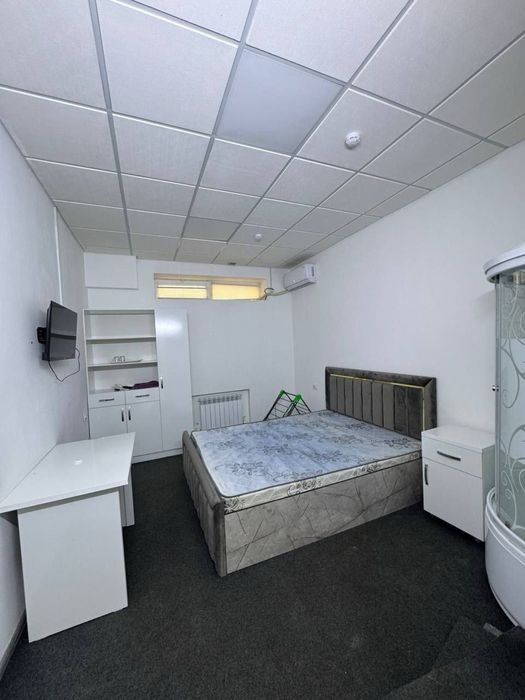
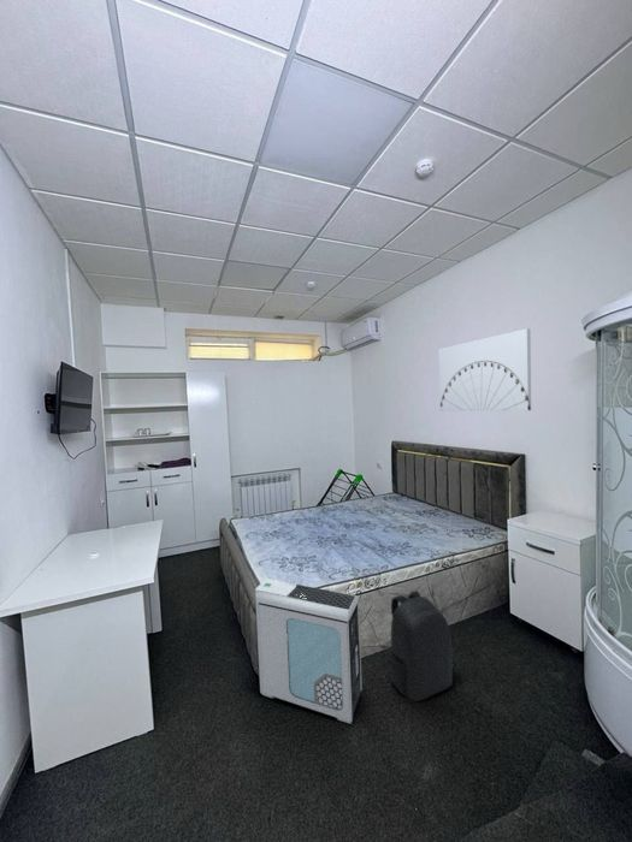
+ wall art [438,327,532,411]
+ backpack [388,589,454,704]
+ air purifier [254,577,364,725]
